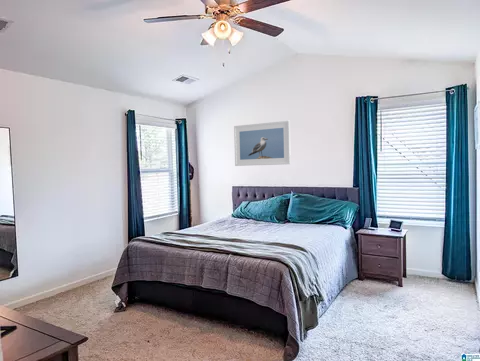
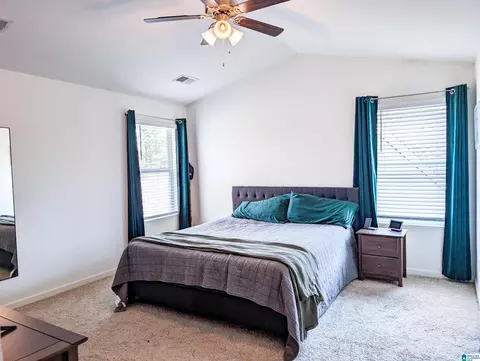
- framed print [233,120,292,167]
